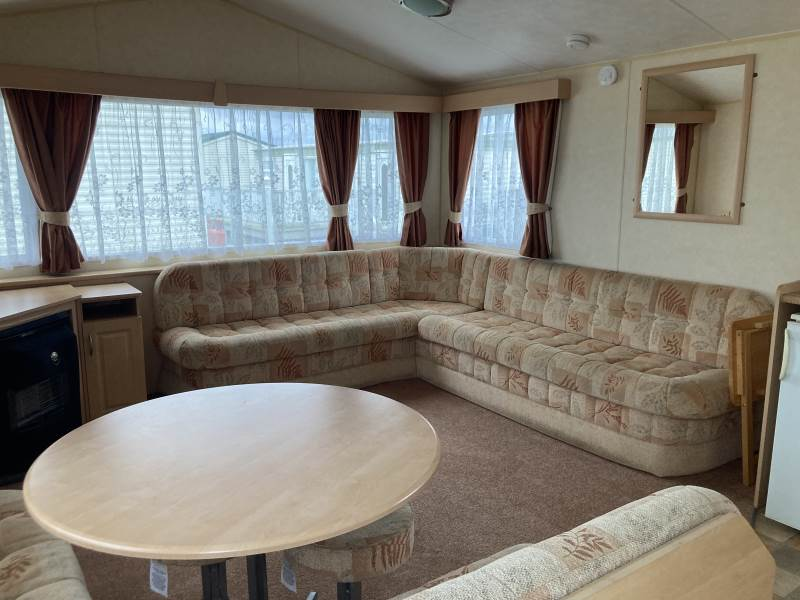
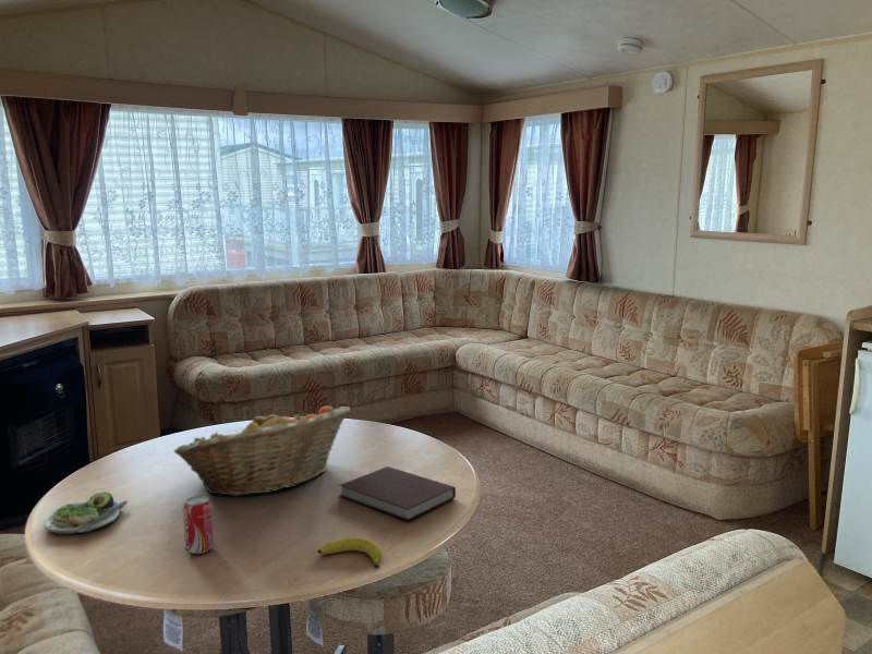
+ fruit [316,536,383,570]
+ beverage can [182,495,215,555]
+ salad plate [44,491,130,535]
+ notebook [338,465,457,522]
+ fruit basket [173,405,351,497]
